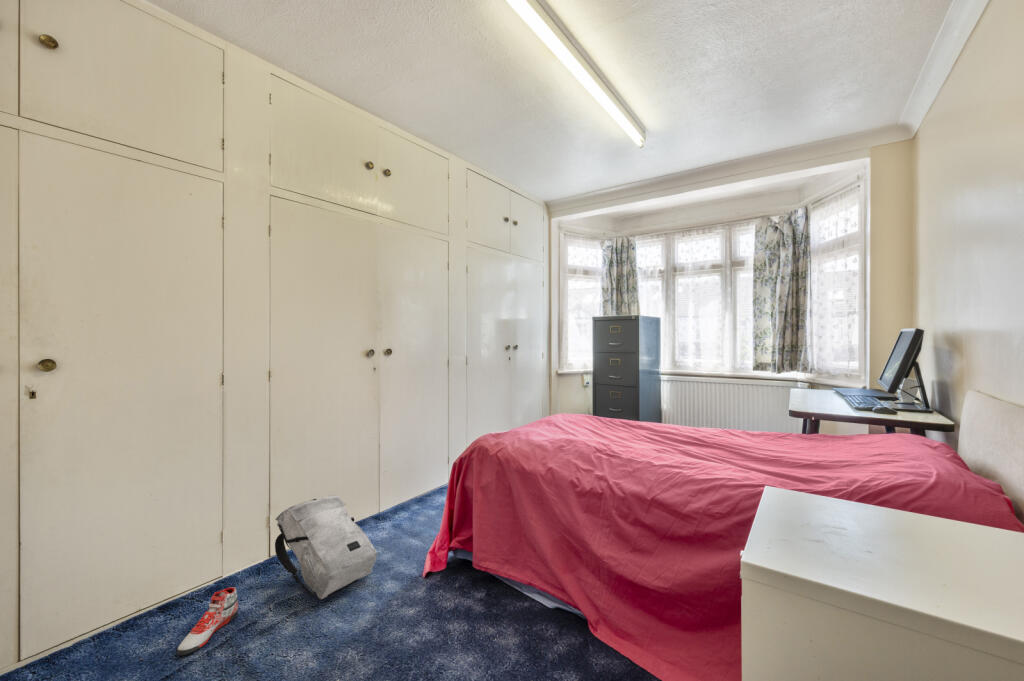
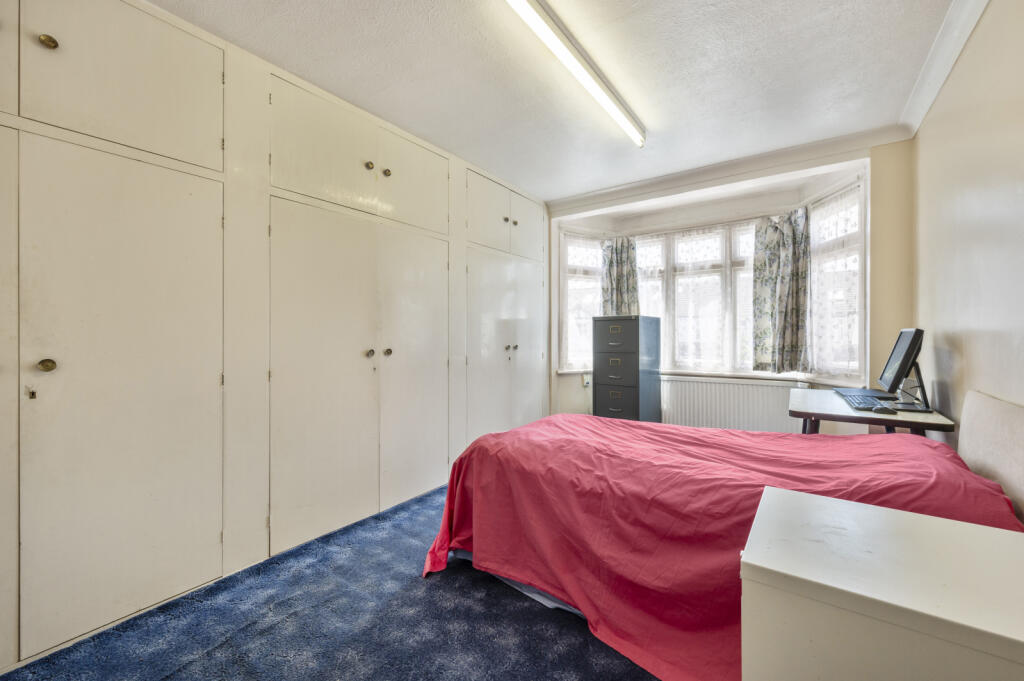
- sneaker [176,586,239,656]
- backpack [274,494,378,600]
